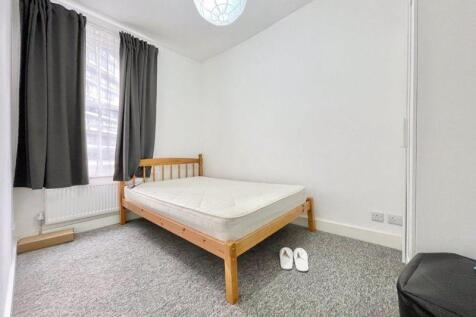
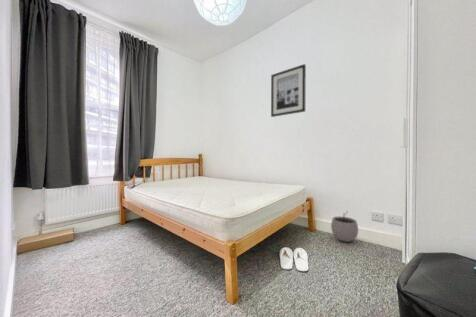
+ plant pot [330,211,359,243]
+ wall art [270,63,307,118]
